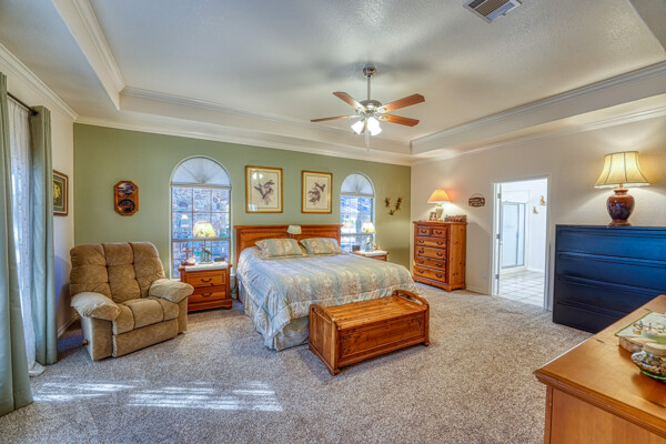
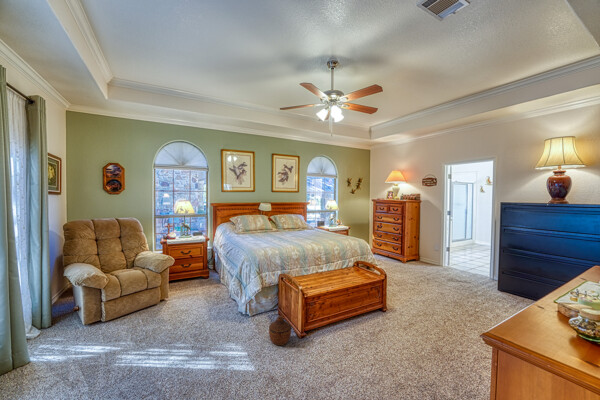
+ woven basket [268,315,293,346]
